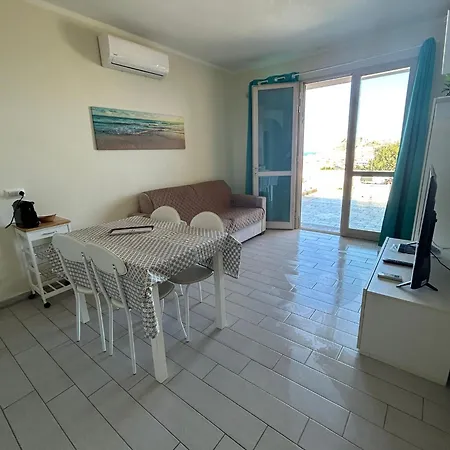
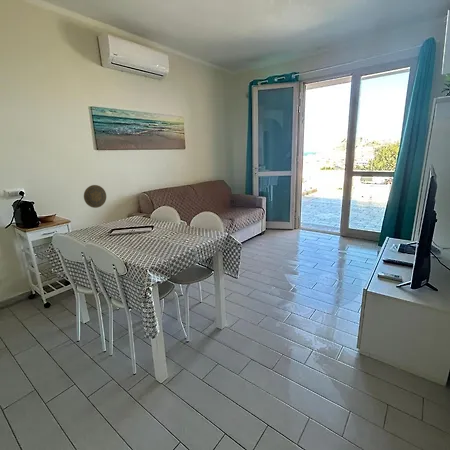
+ decorative plate [83,184,107,209]
